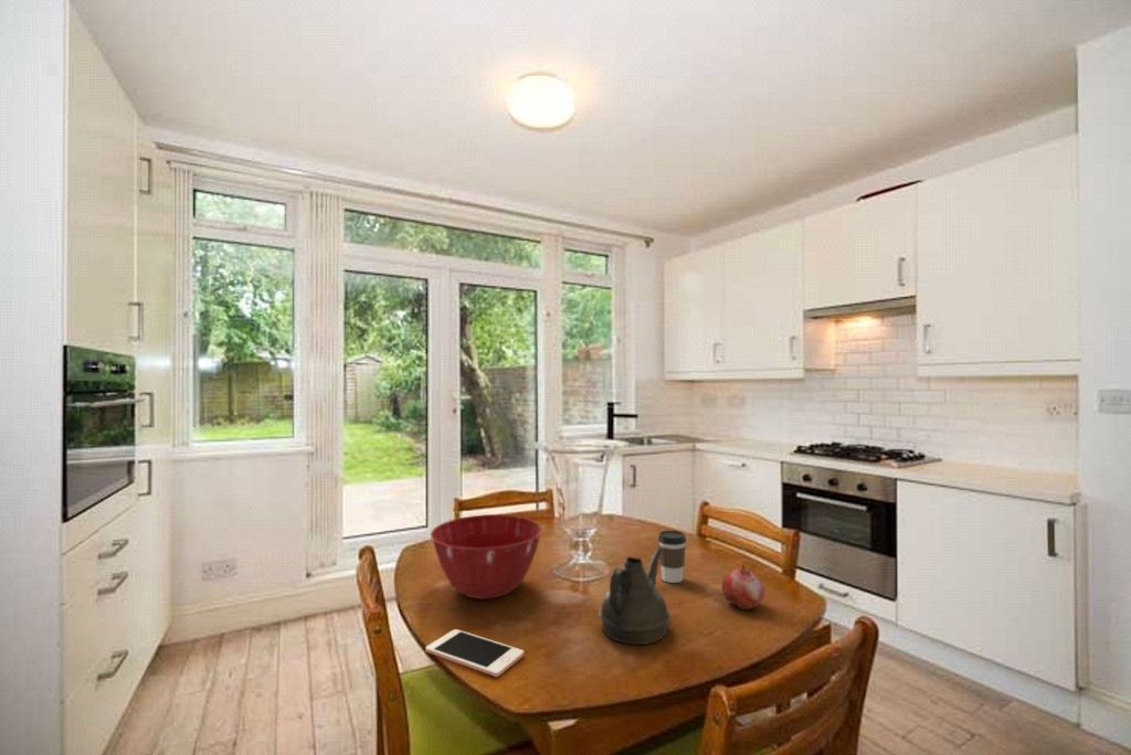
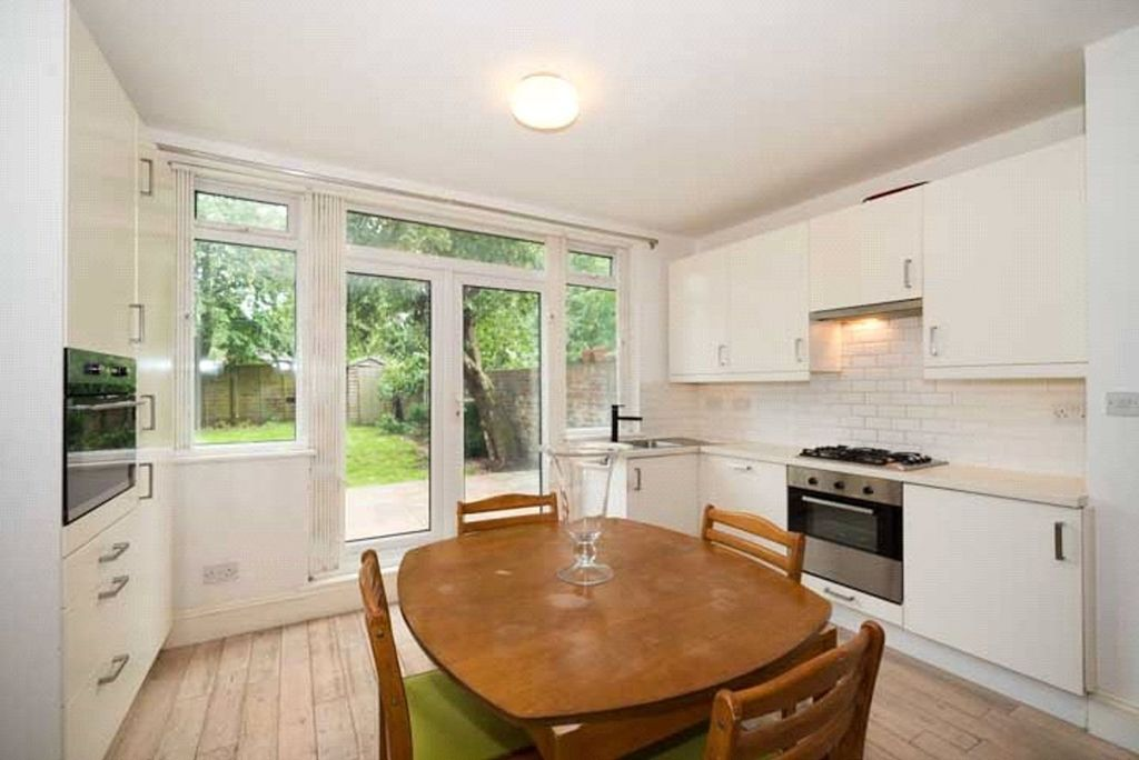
- coffee cup [657,530,687,584]
- mixing bowl [430,513,543,600]
- teapot [598,545,672,646]
- fruit [721,564,765,610]
- cell phone [424,628,525,678]
